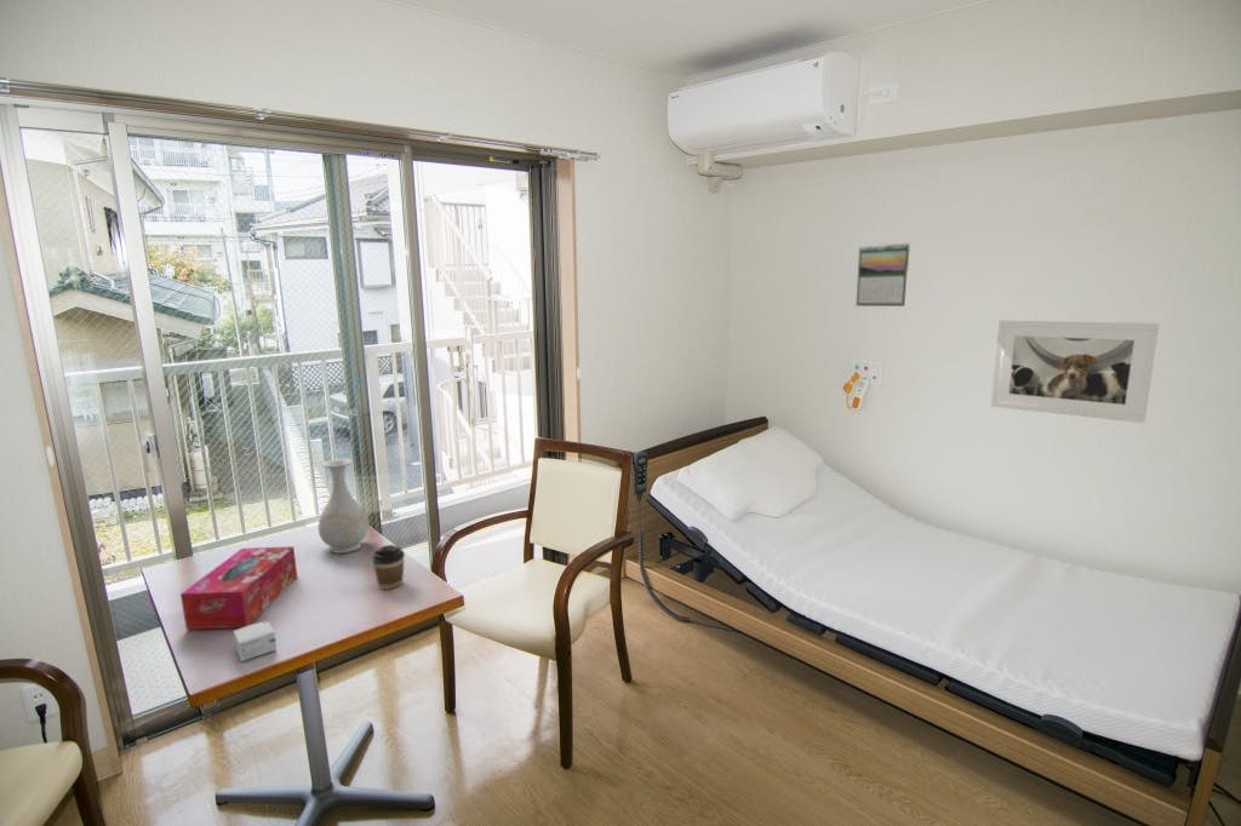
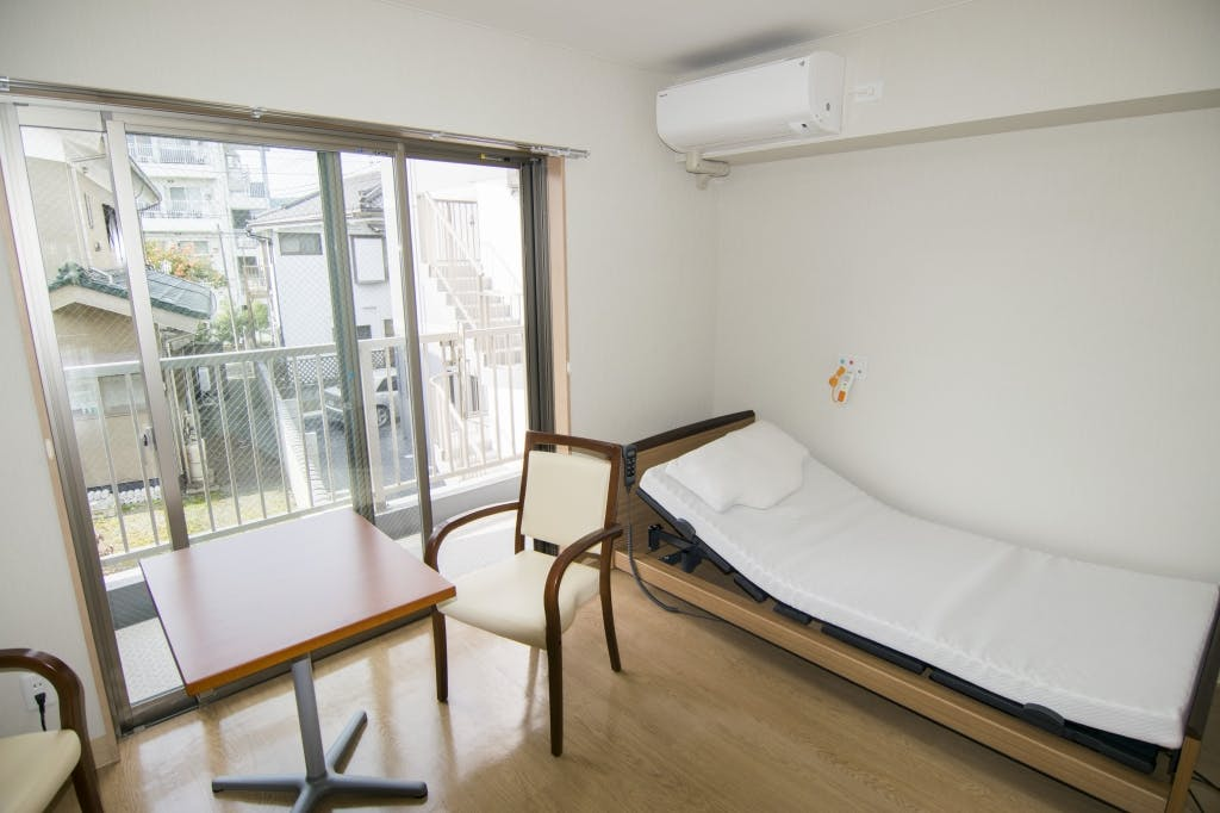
- small box [231,619,278,662]
- tissue box [179,545,298,631]
- vase [318,458,370,555]
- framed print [990,320,1160,424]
- calendar [856,242,911,308]
- coffee cup [371,544,406,591]
